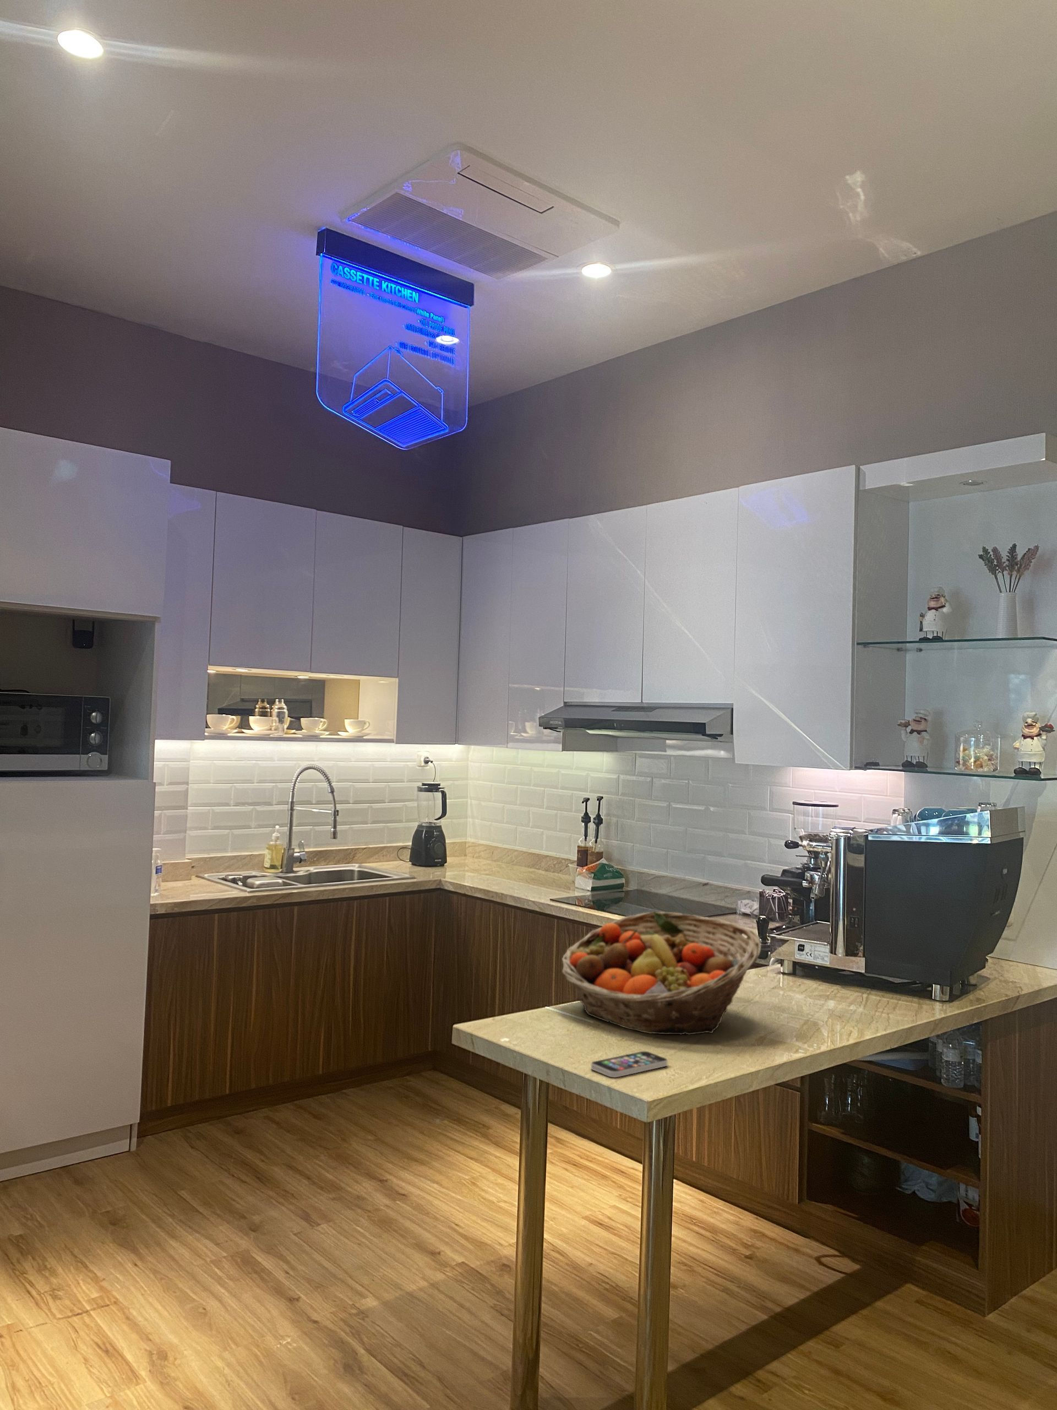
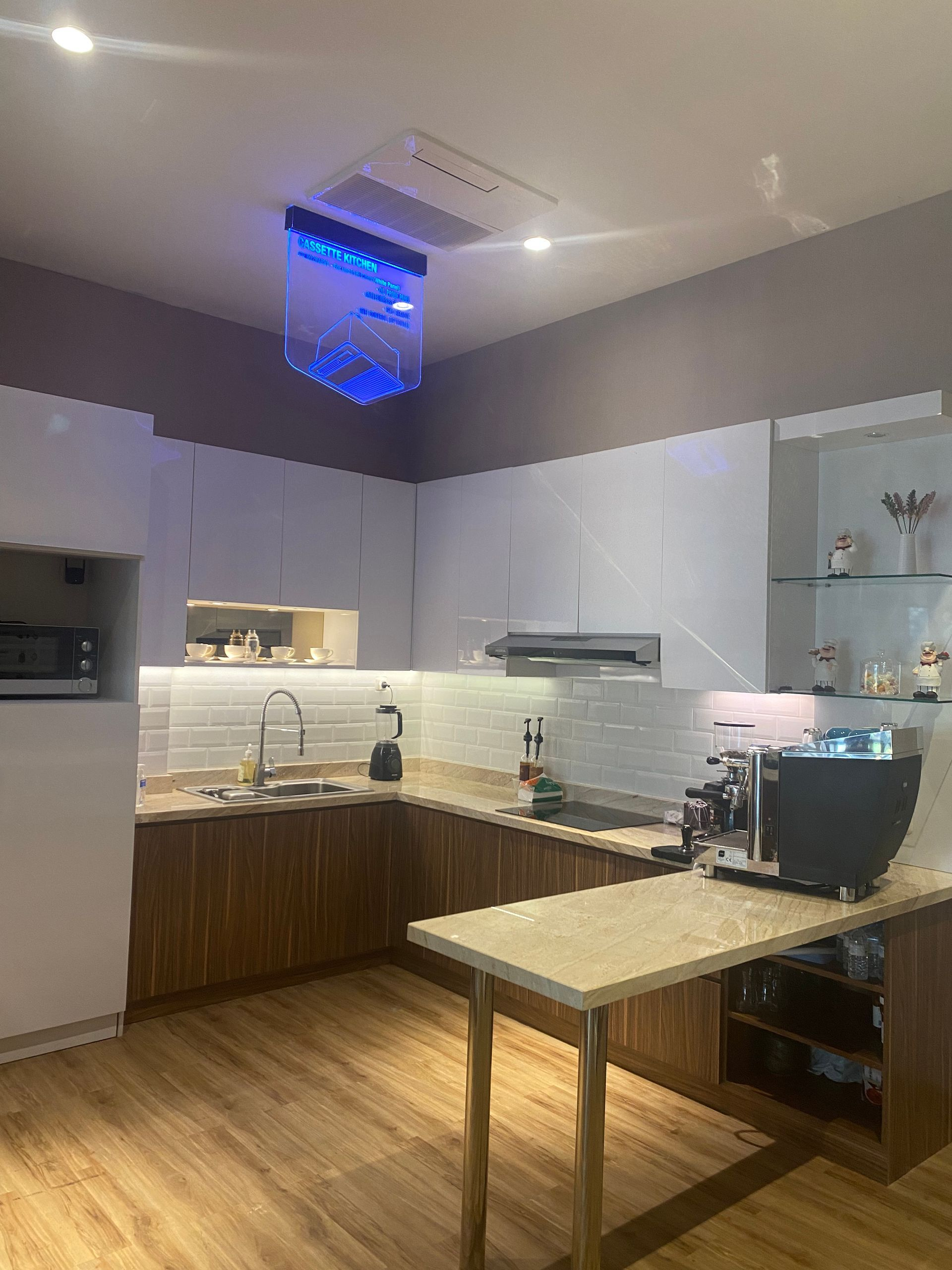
- smartphone [591,1051,668,1078]
- fruit basket [561,912,762,1036]
